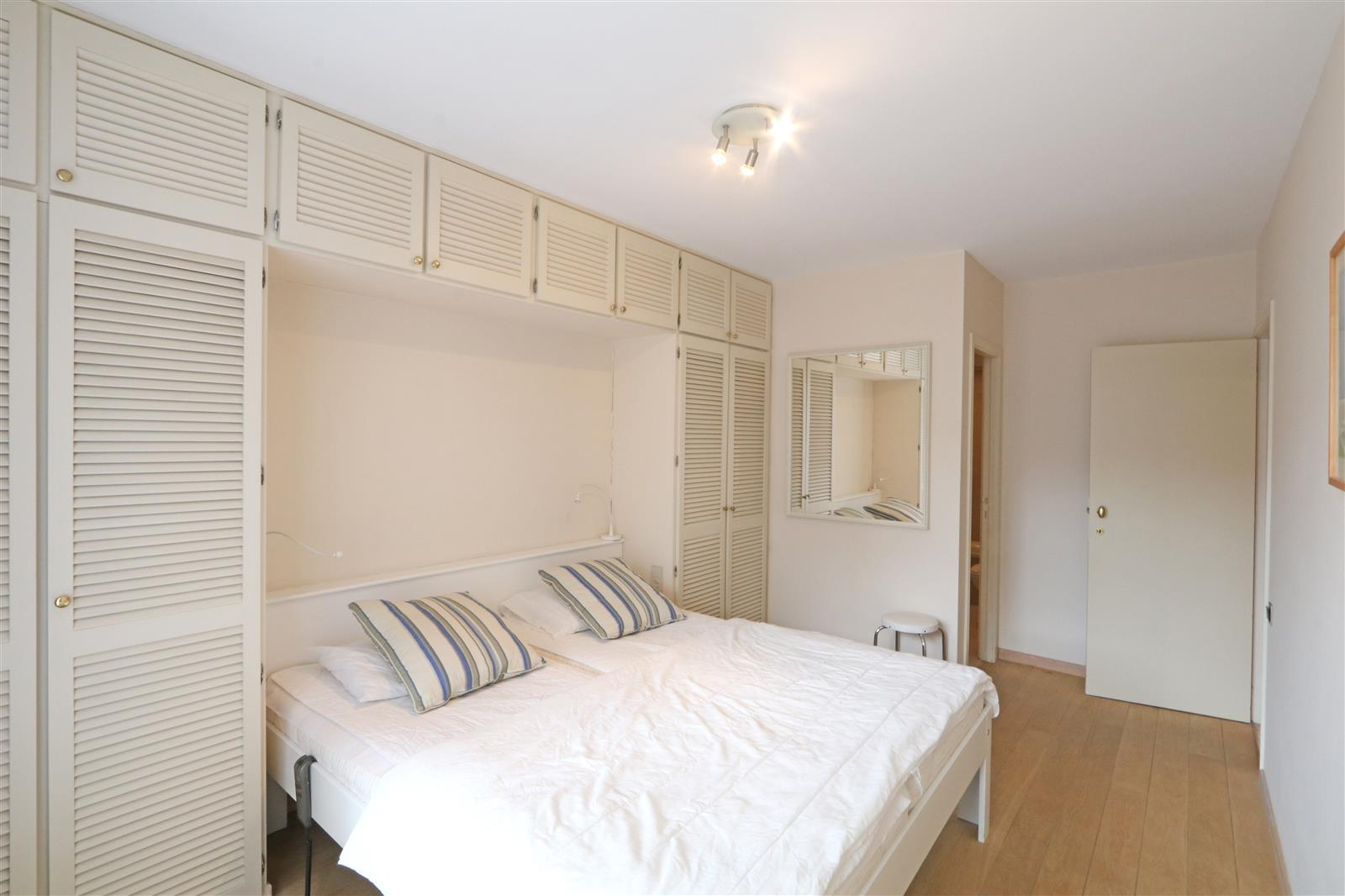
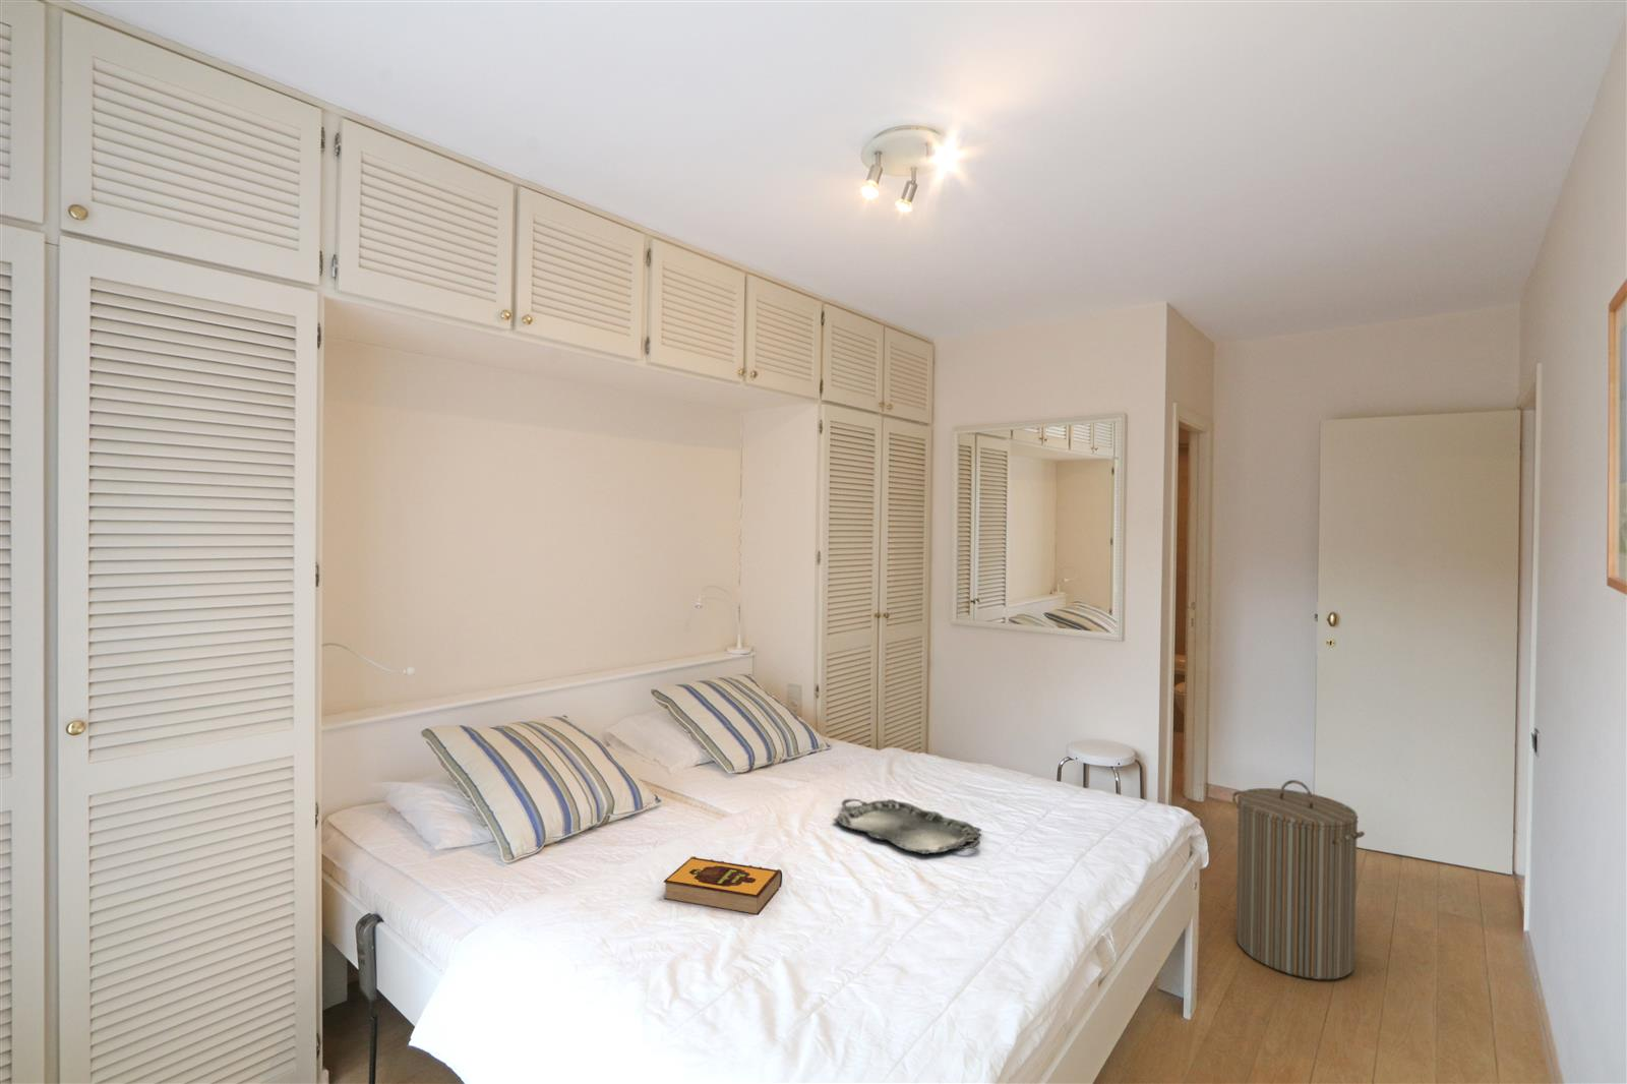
+ serving tray [832,798,982,855]
+ laundry hamper [1231,779,1366,980]
+ hardback book [663,855,783,916]
